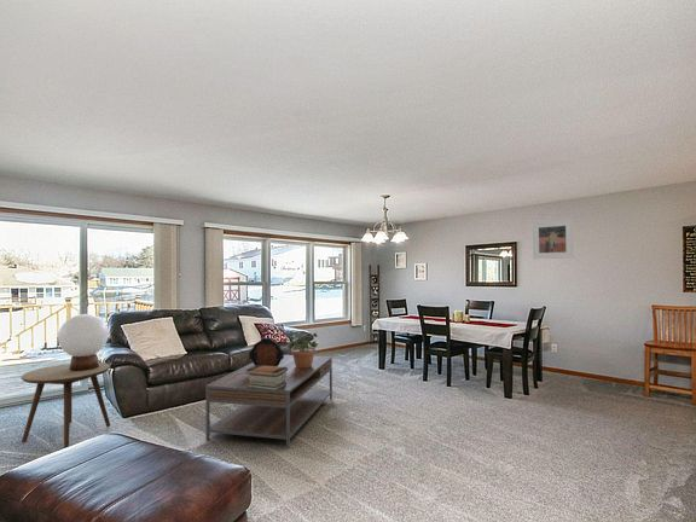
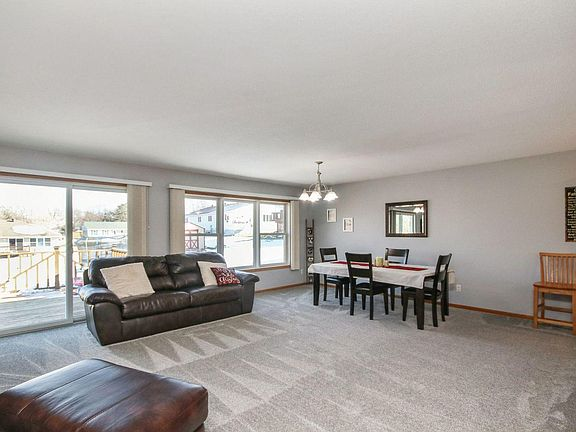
- coffee table [204,354,334,450]
- shield [248,336,285,366]
- potted plant [285,330,320,369]
- side table [21,361,111,448]
- table lamp [57,313,110,371]
- book stack [245,365,288,390]
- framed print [532,218,574,260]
